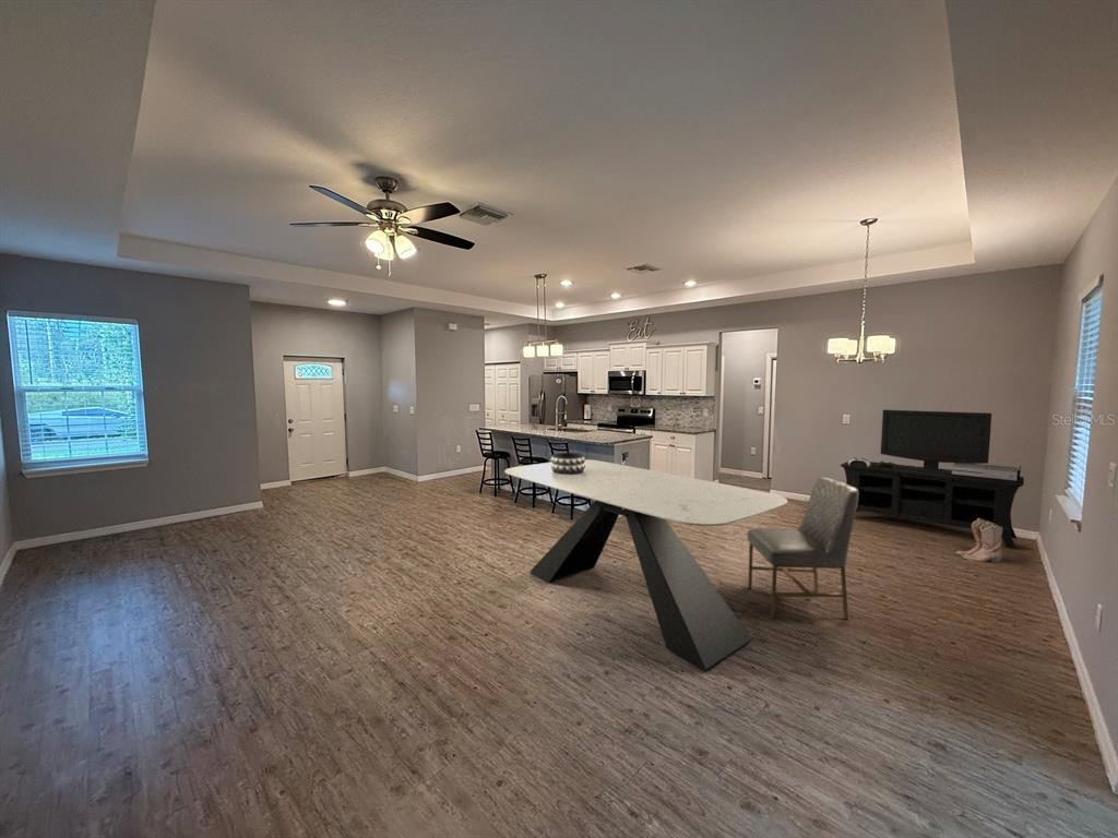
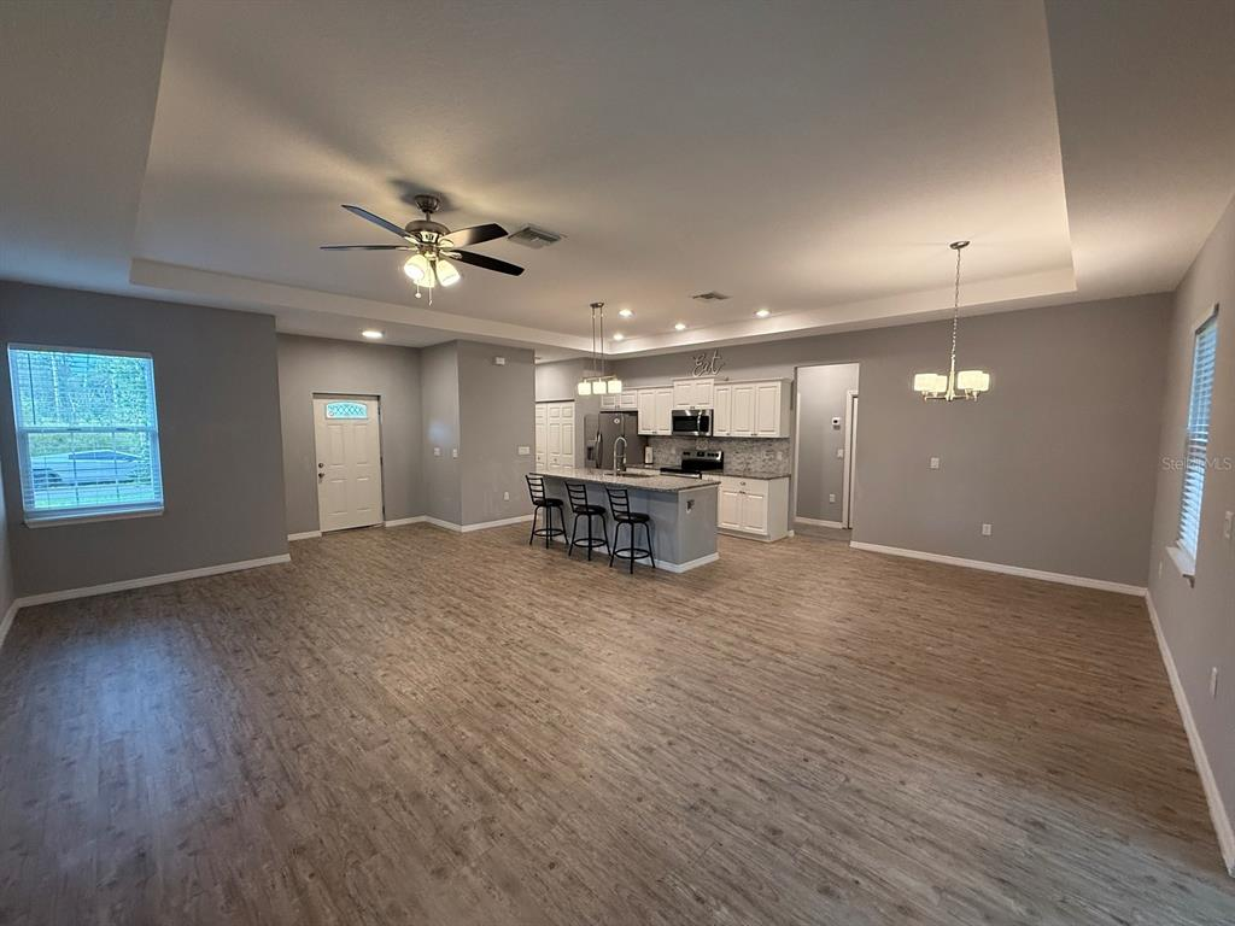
- media console [840,409,1025,550]
- chair [746,476,858,620]
- dining table [503,458,788,671]
- boots [954,518,1003,563]
- decorative bowl [549,452,586,475]
